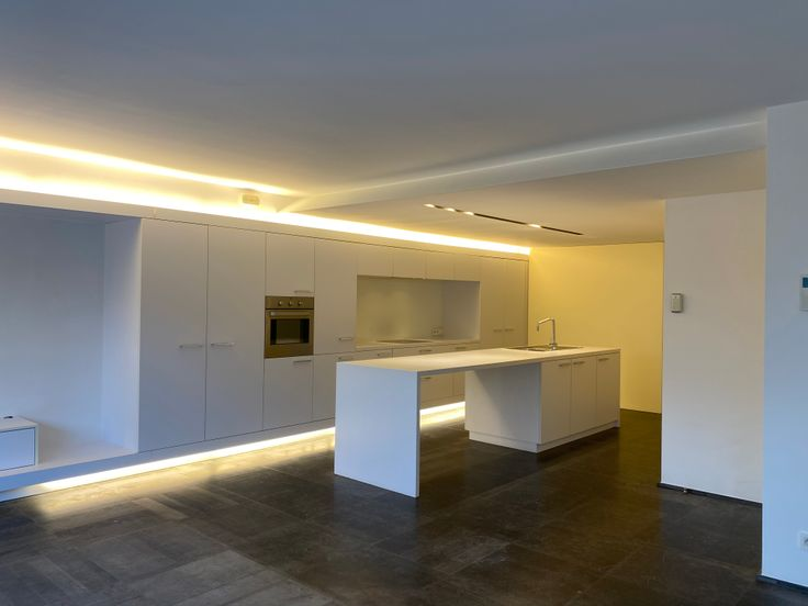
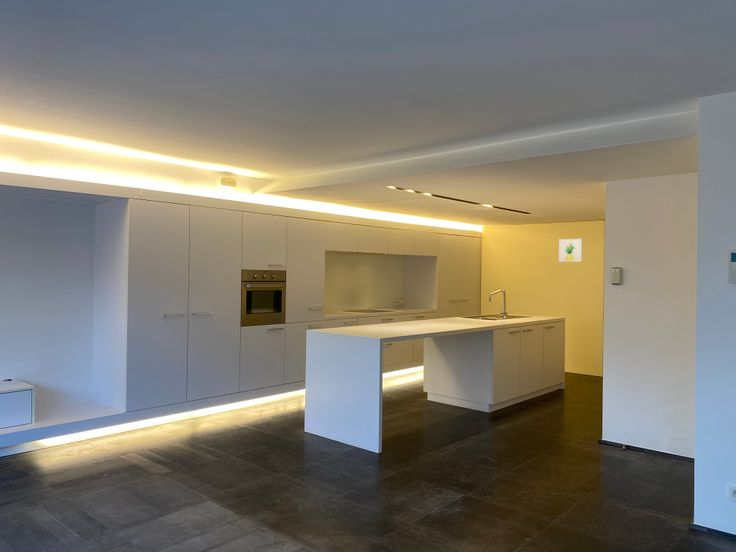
+ wall art [558,238,583,263]
